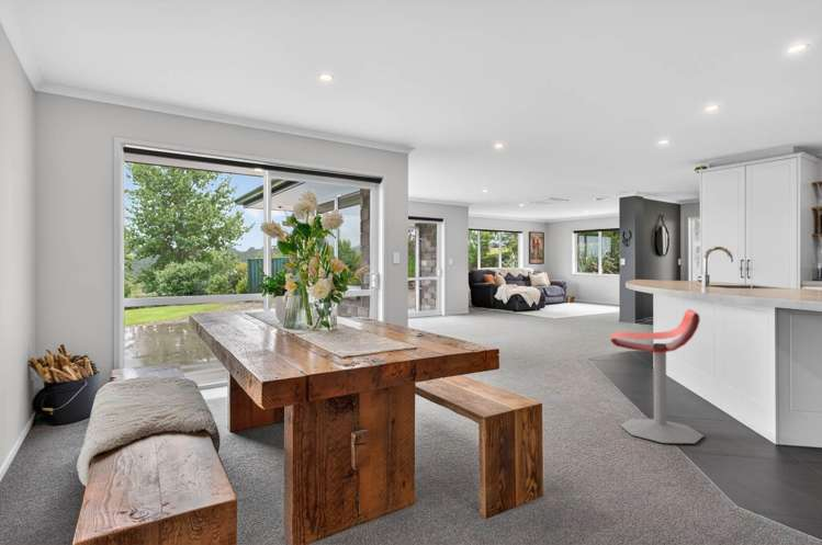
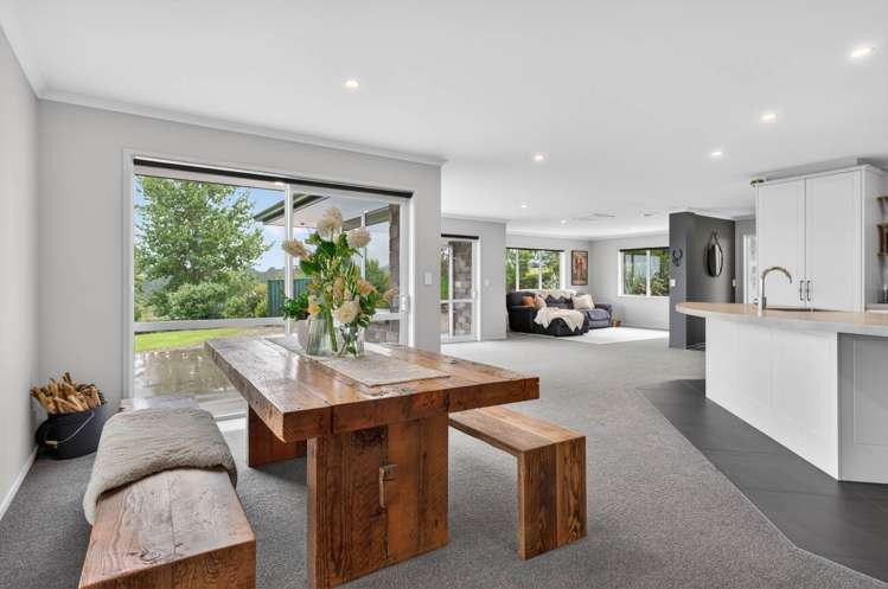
- stool [609,308,705,444]
